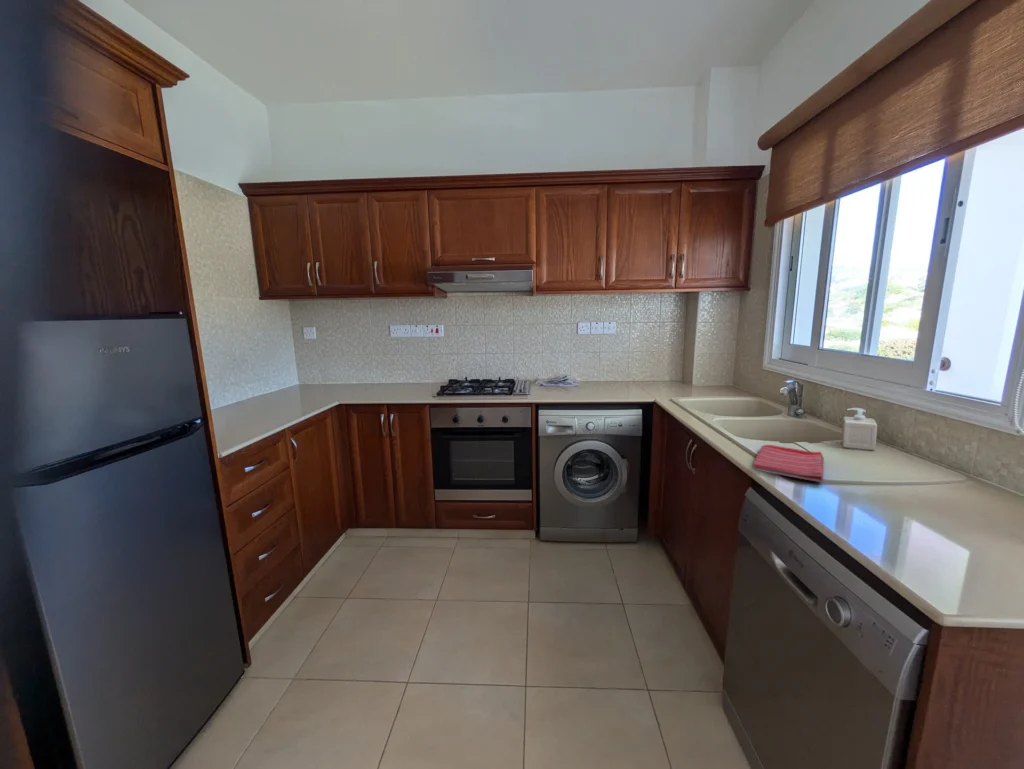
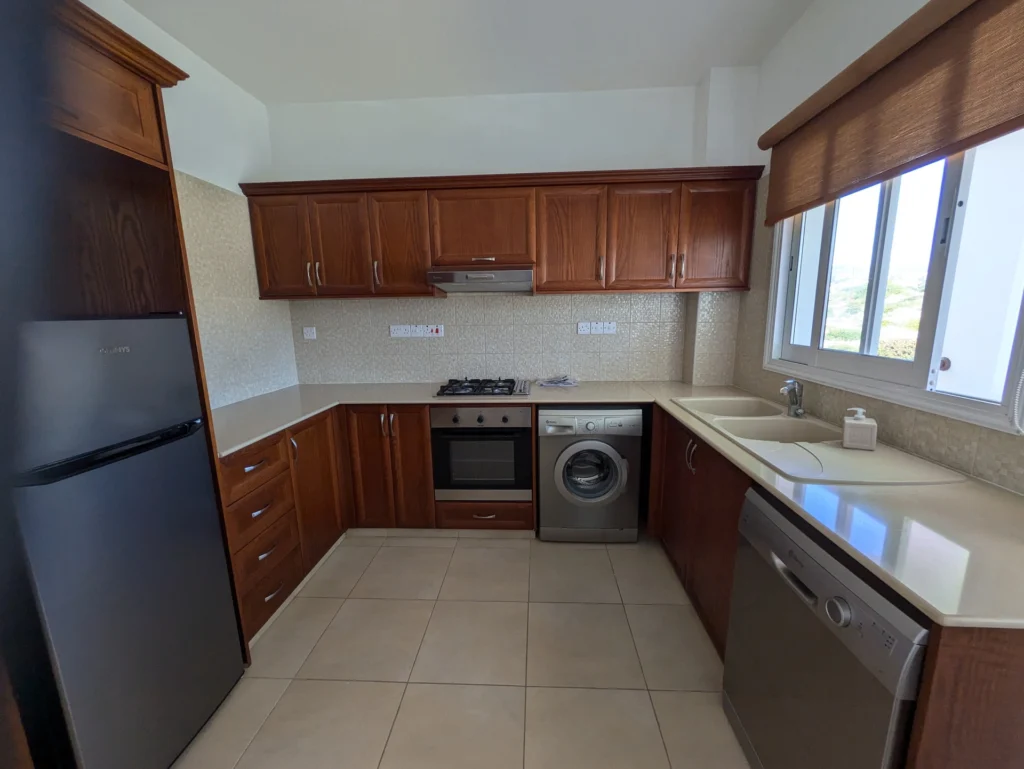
- dish towel [751,444,825,483]
